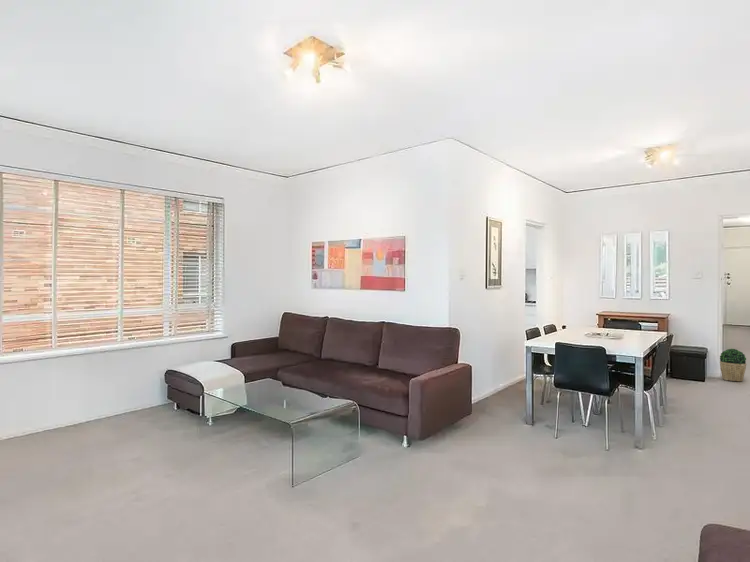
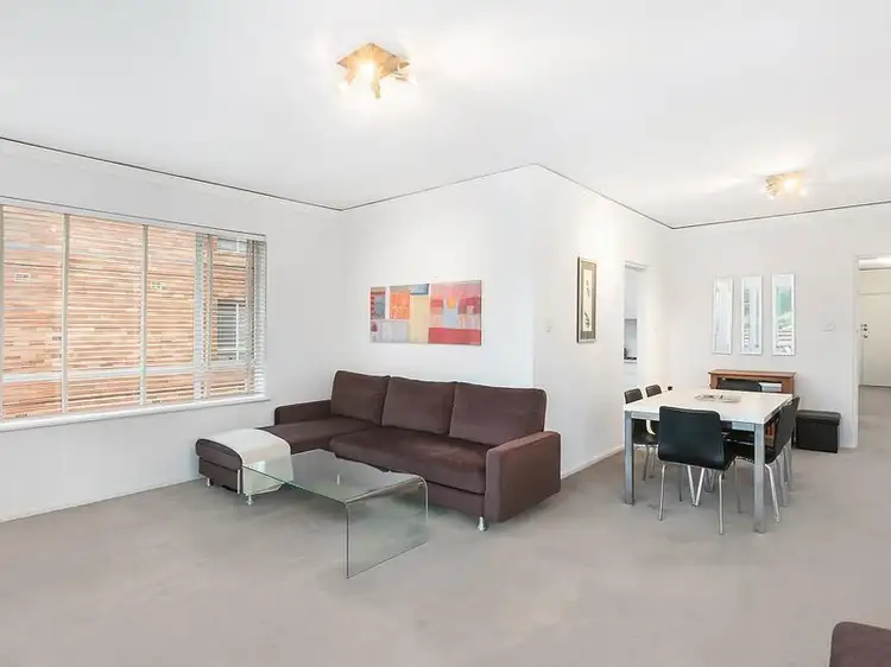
- potted plant [719,348,747,382]
